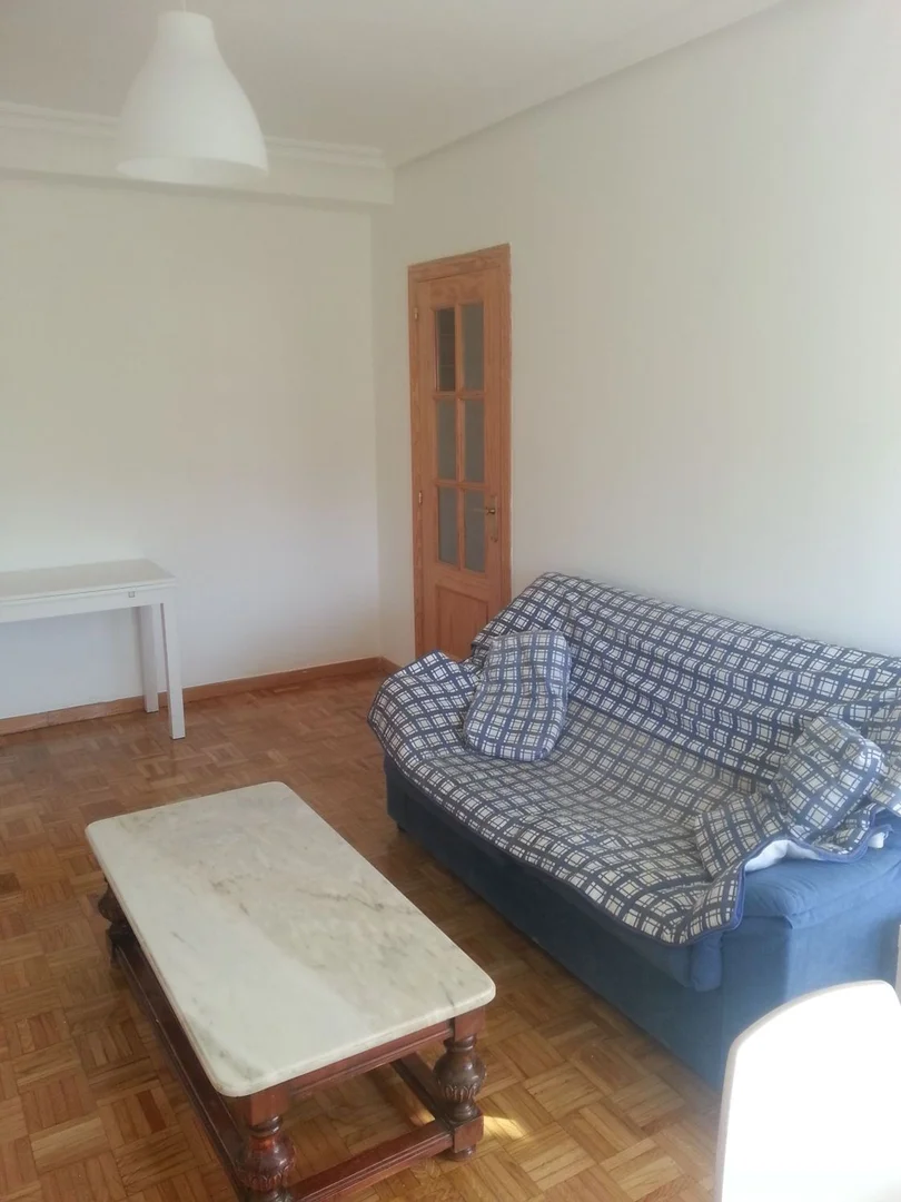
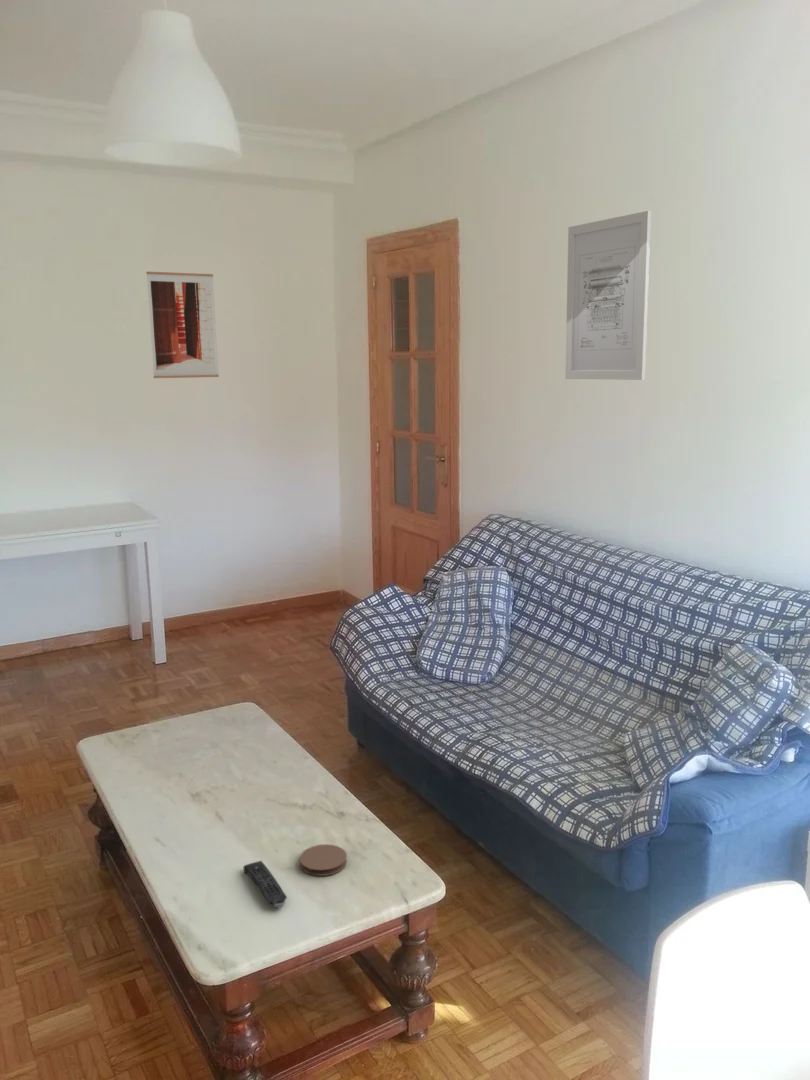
+ remote control [243,860,288,909]
+ wall art [145,271,220,379]
+ wall art [564,210,652,381]
+ coaster [299,843,348,877]
